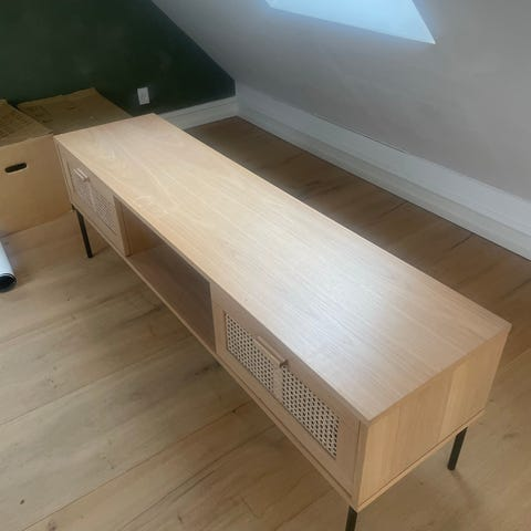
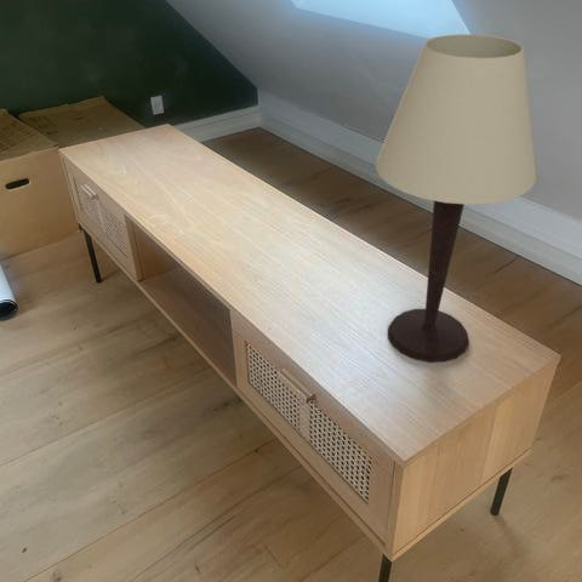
+ table lamp [375,33,537,364]
